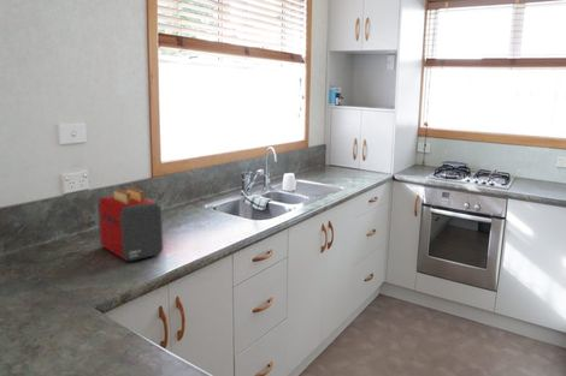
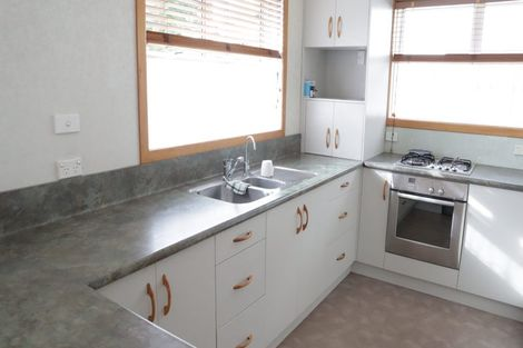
- toaster [96,186,164,262]
